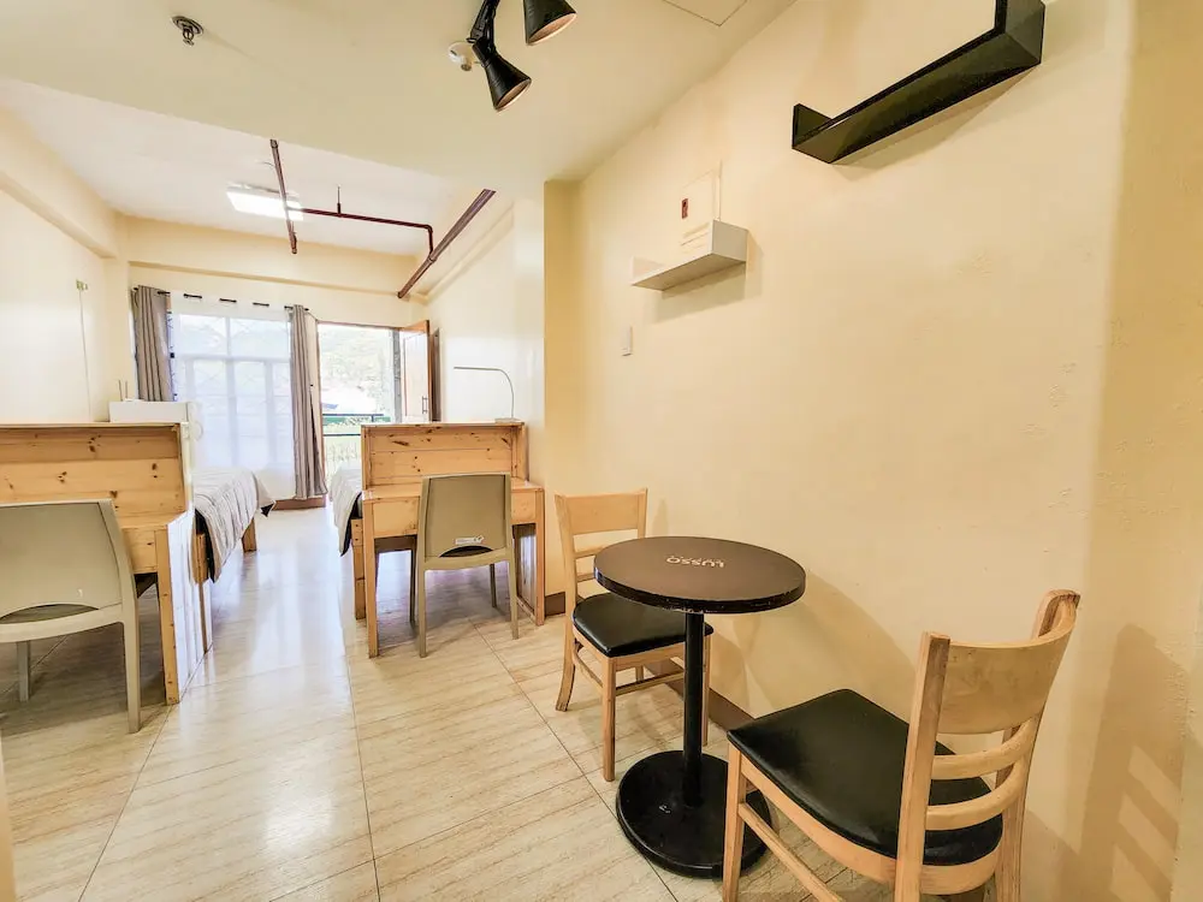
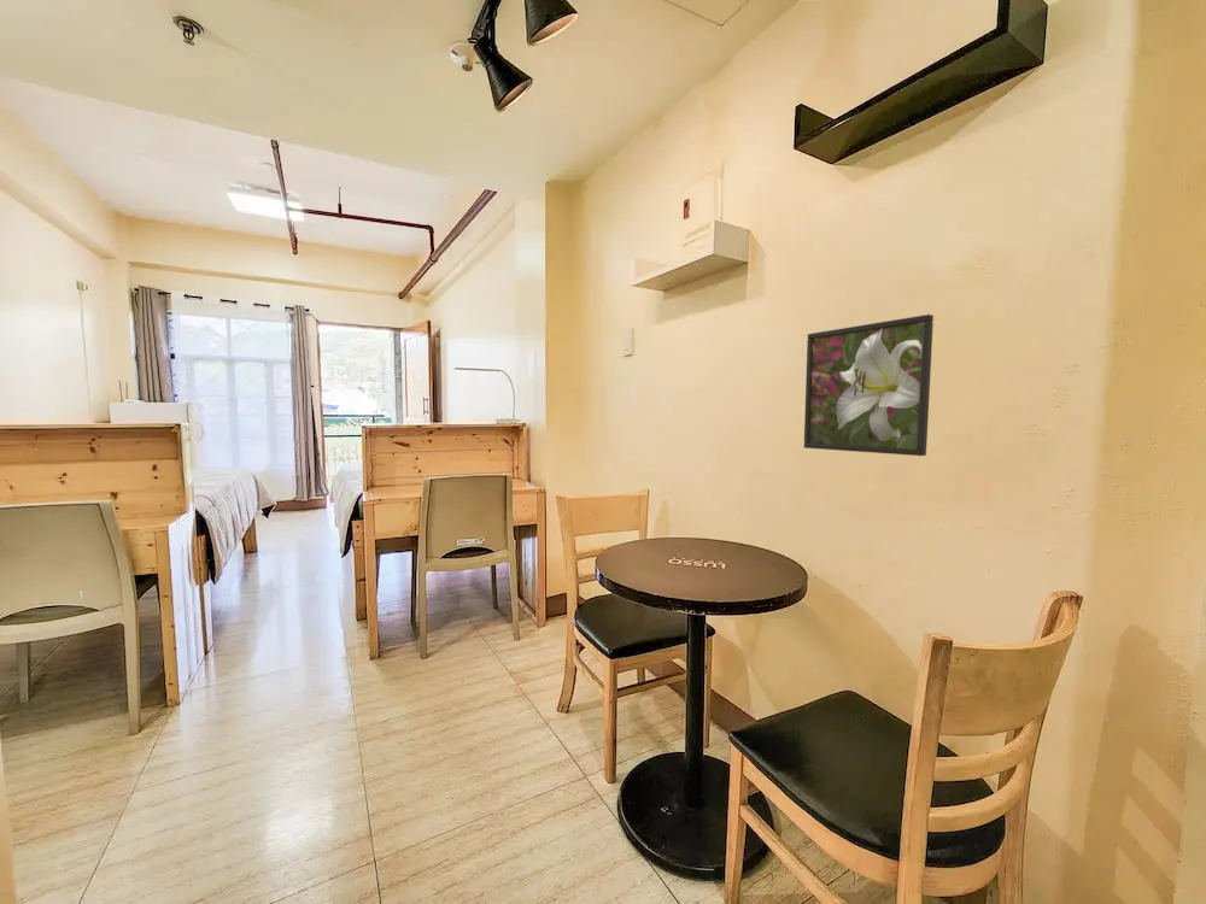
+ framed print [803,313,935,457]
